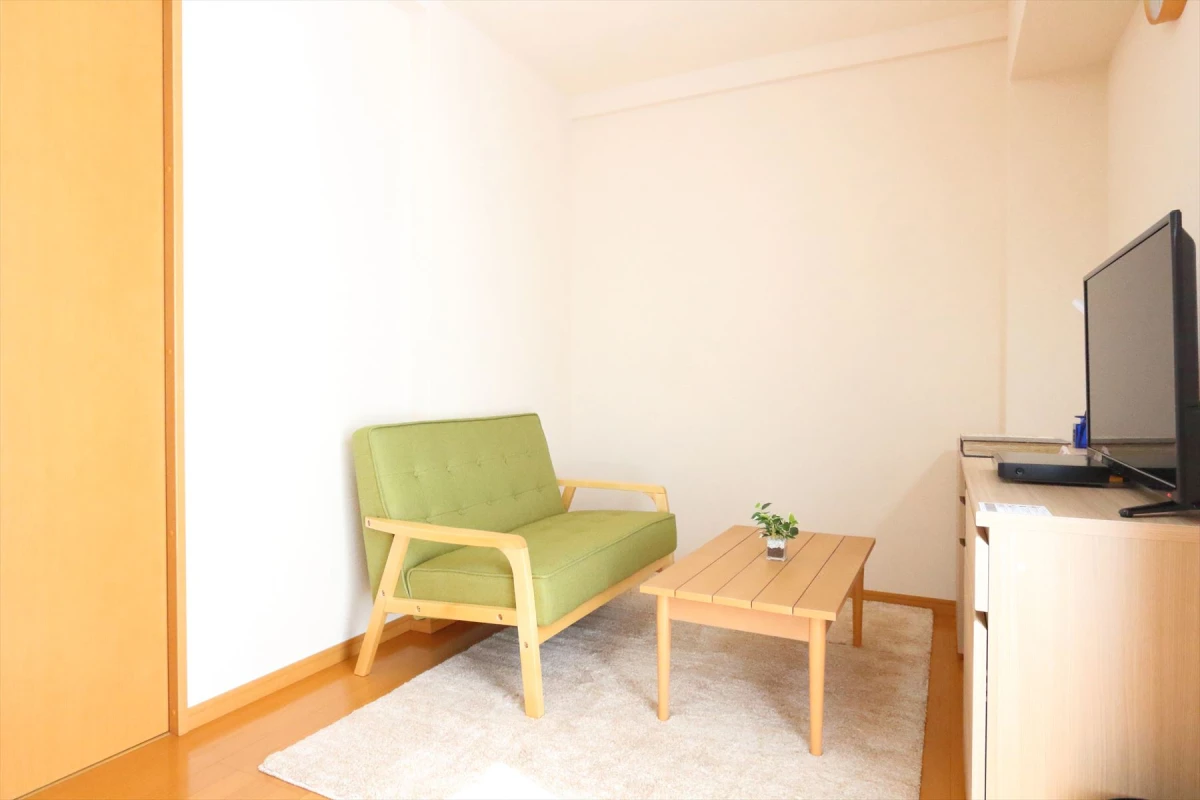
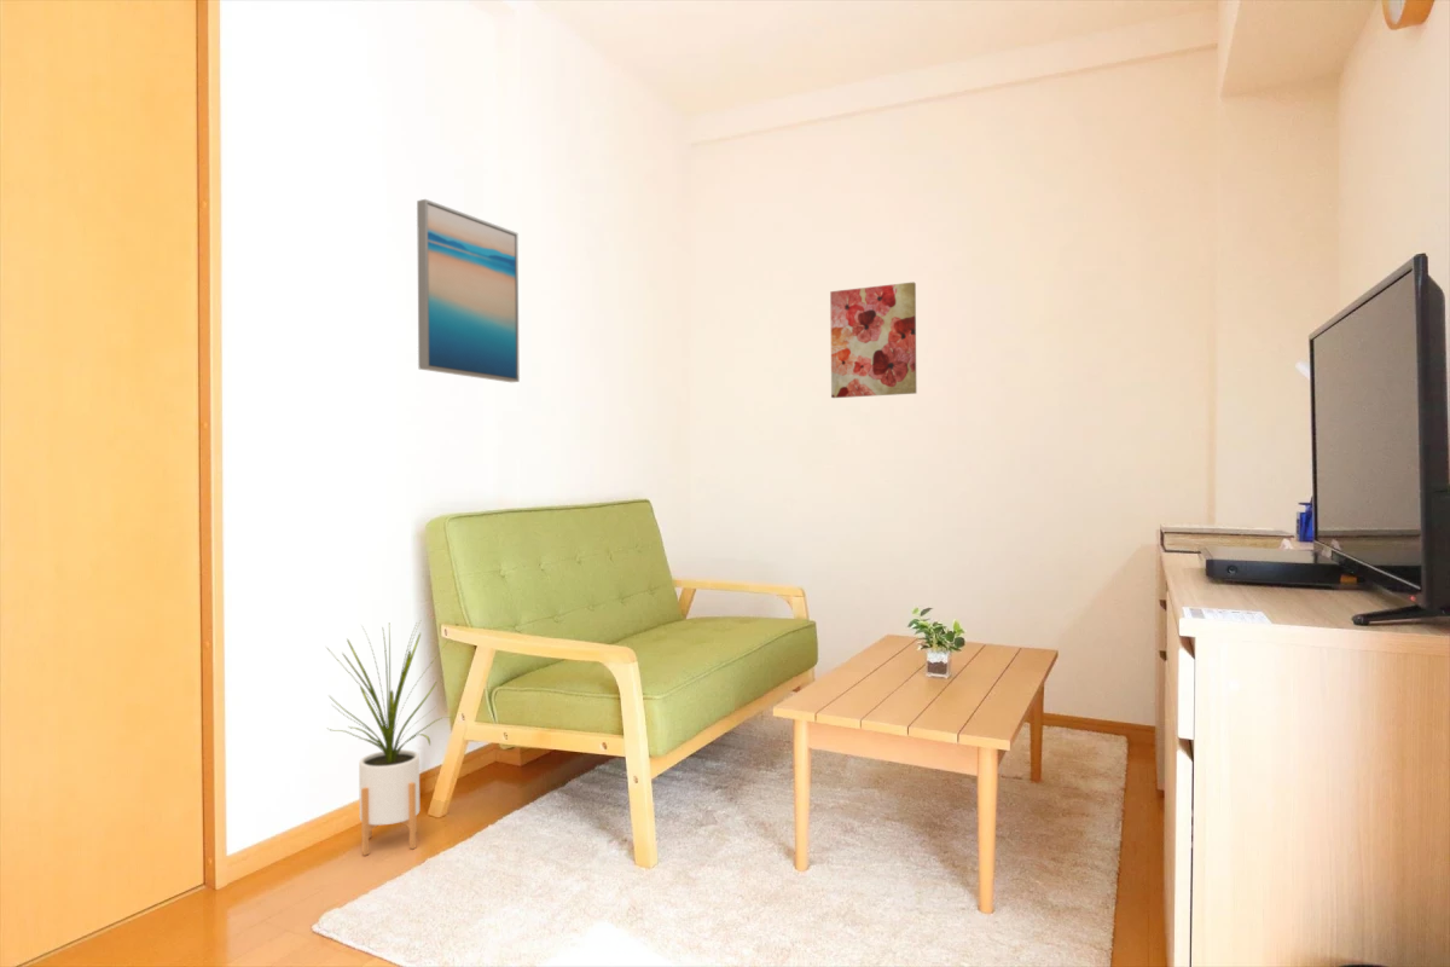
+ house plant [324,618,454,857]
+ wall art [416,198,521,383]
+ wall art [829,282,917,399]
